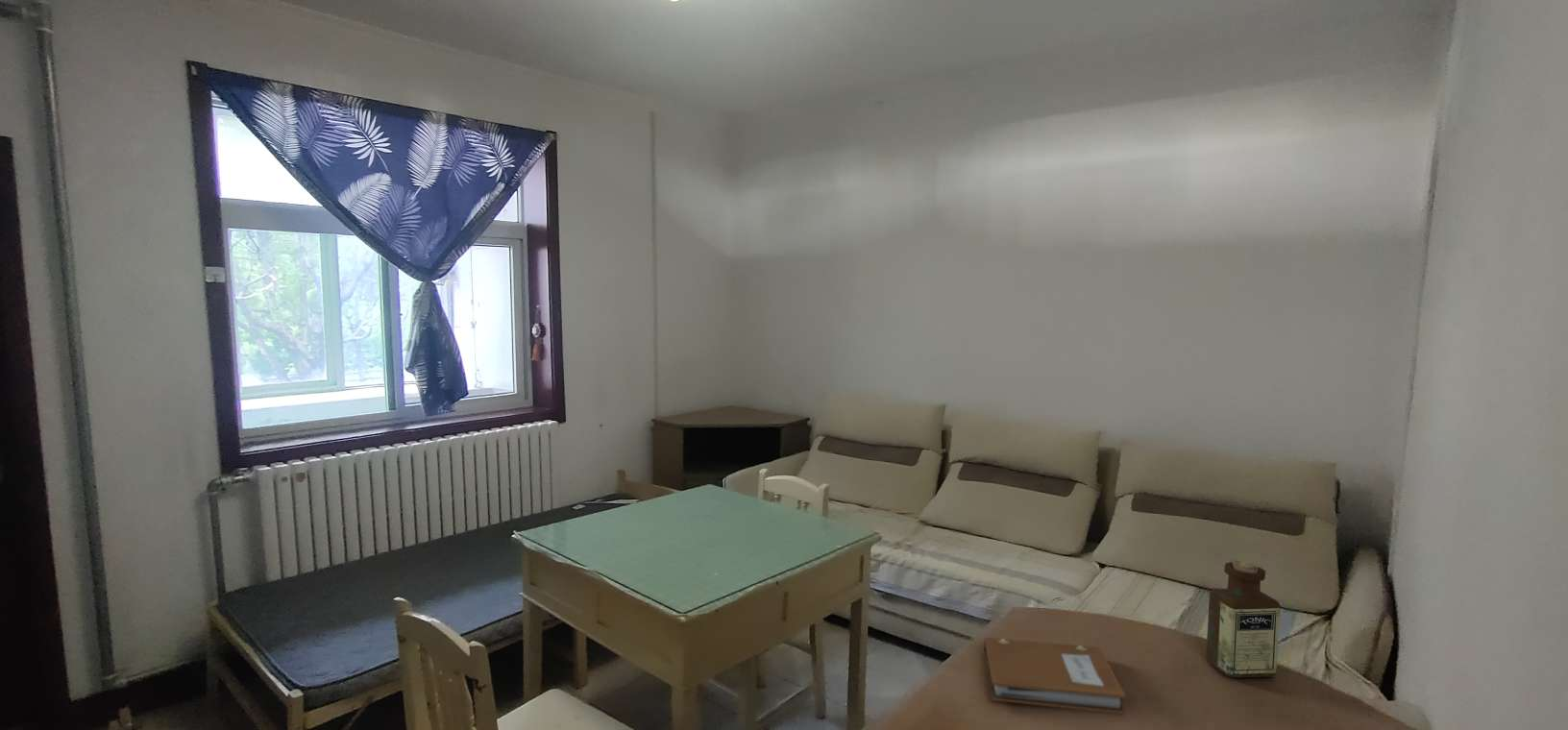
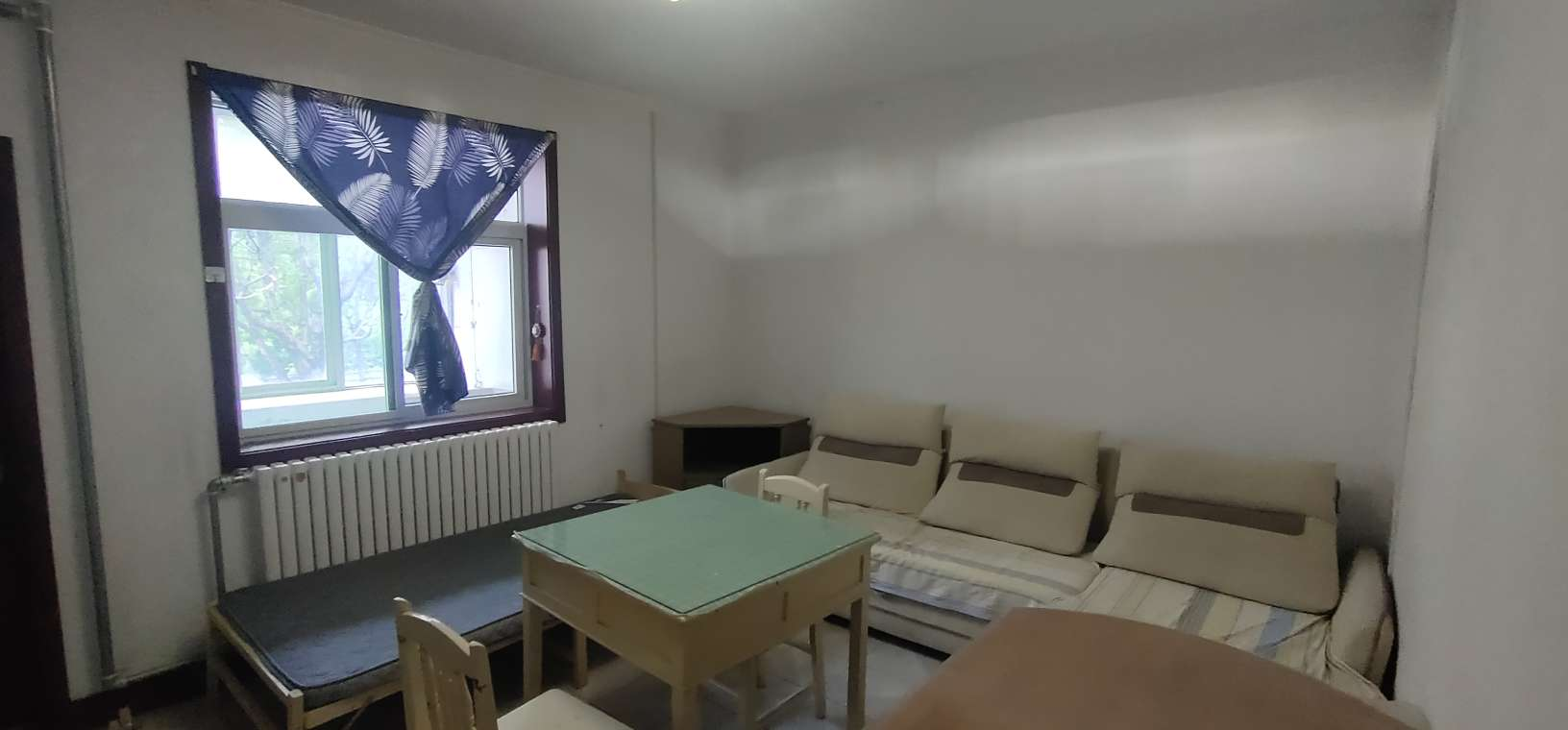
- notebook [983,637,1127,715]
- bottle [1205,558,1281,679]
